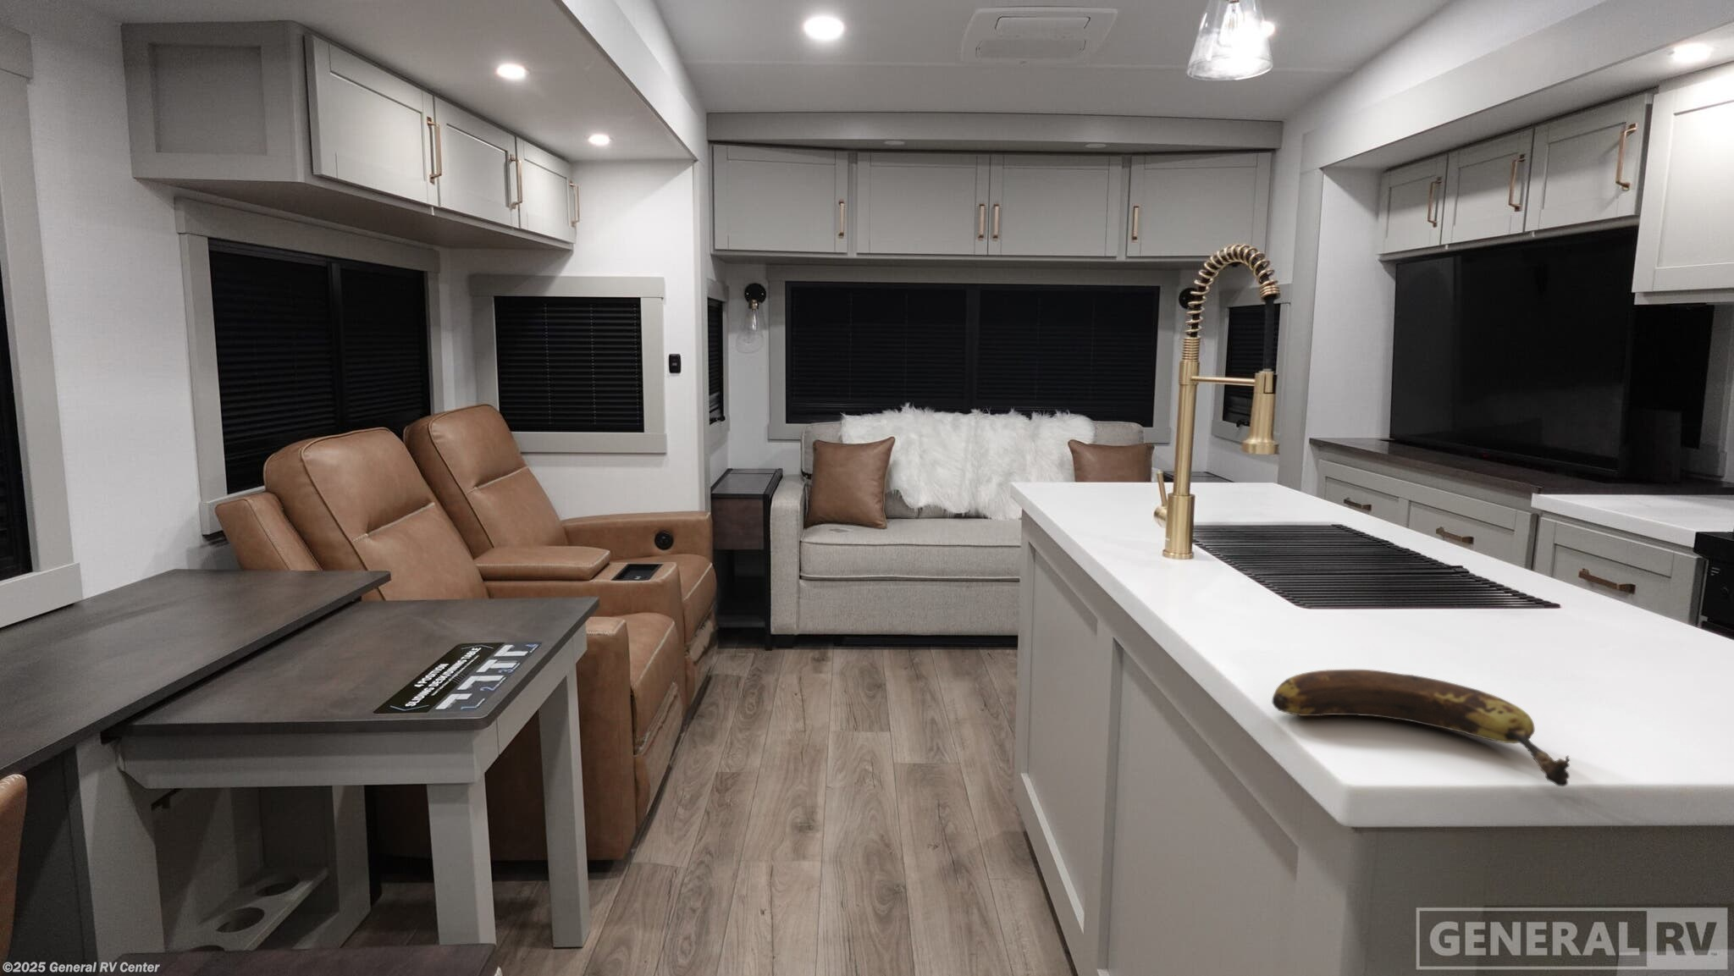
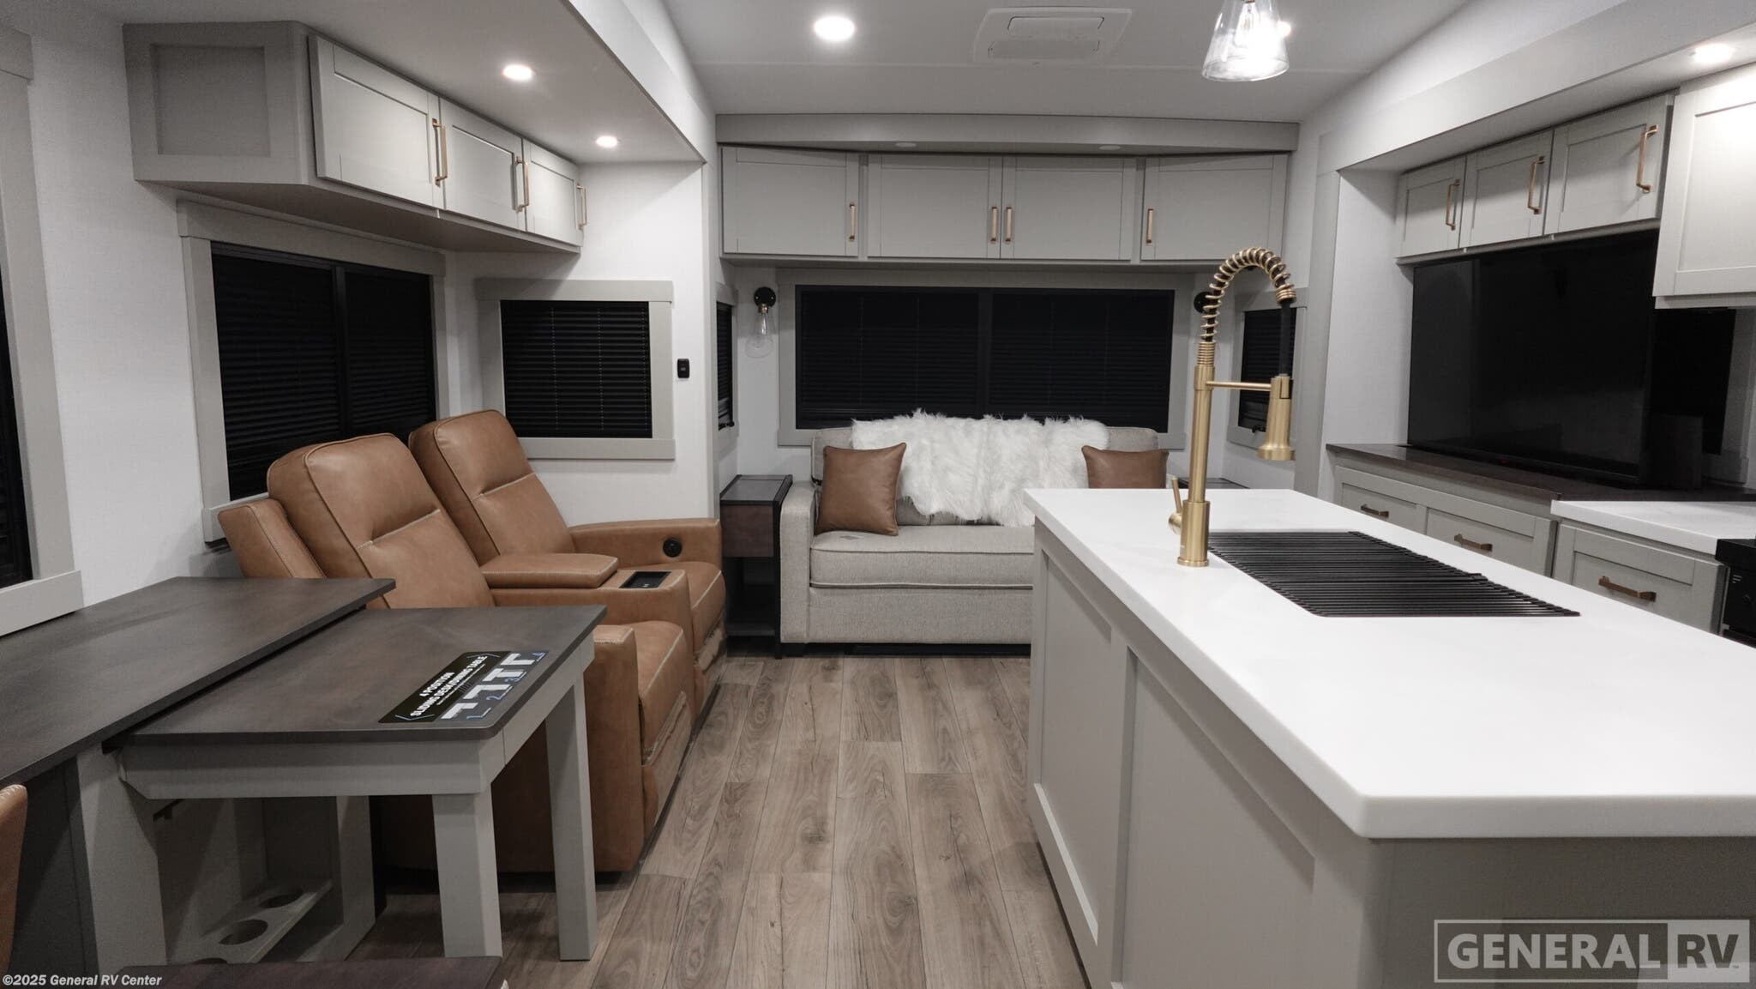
- banana [1271,669,1571,787]
